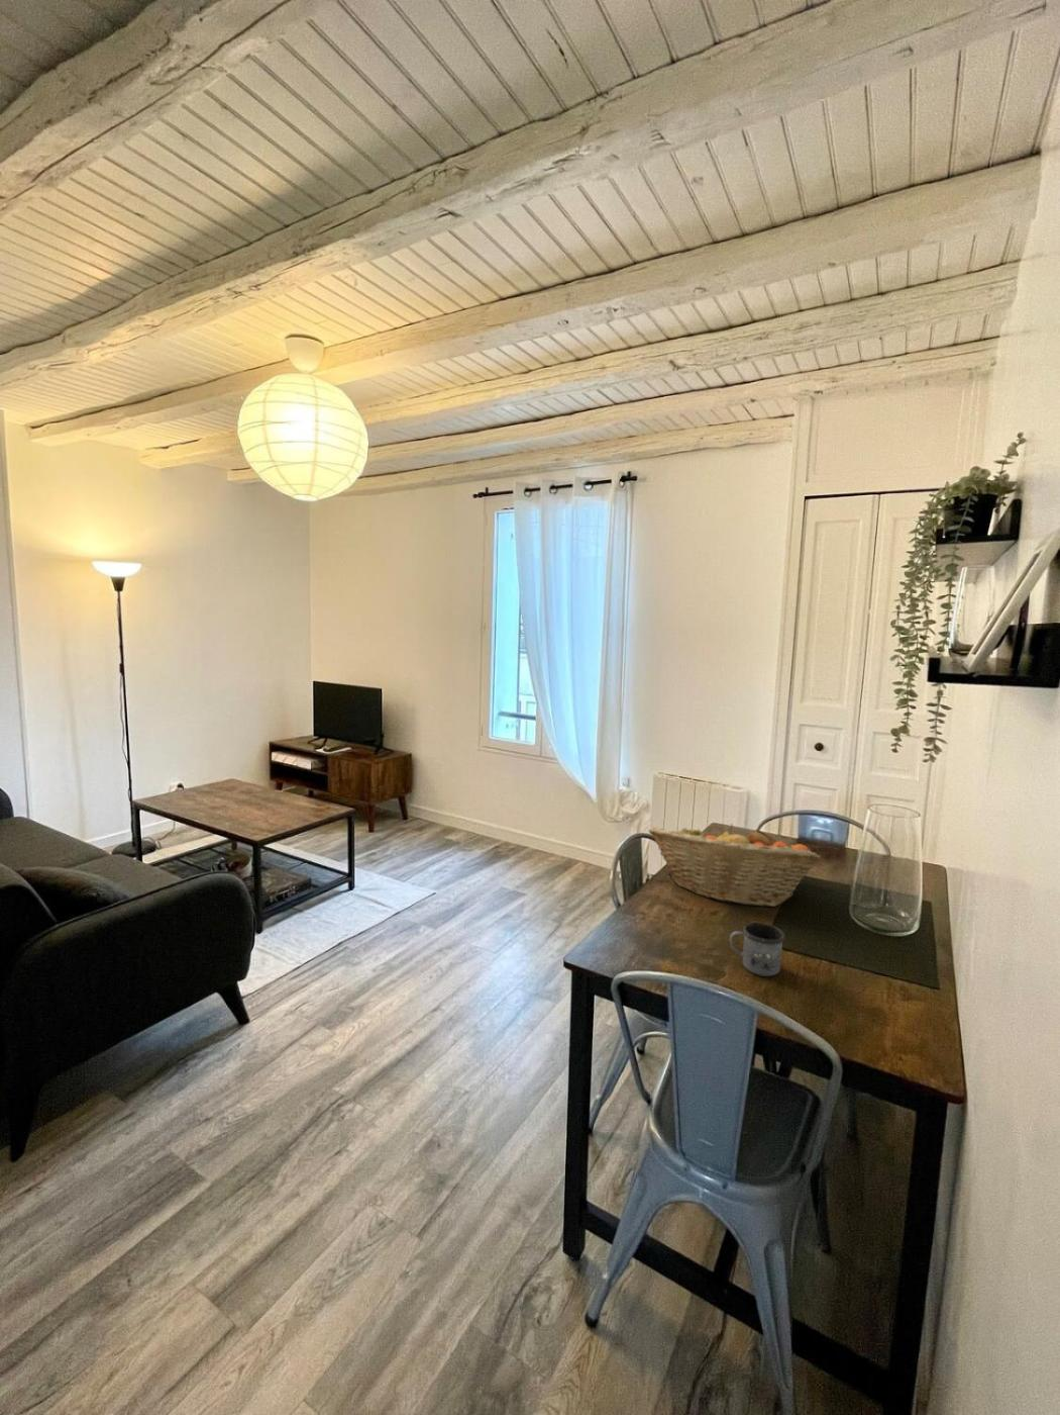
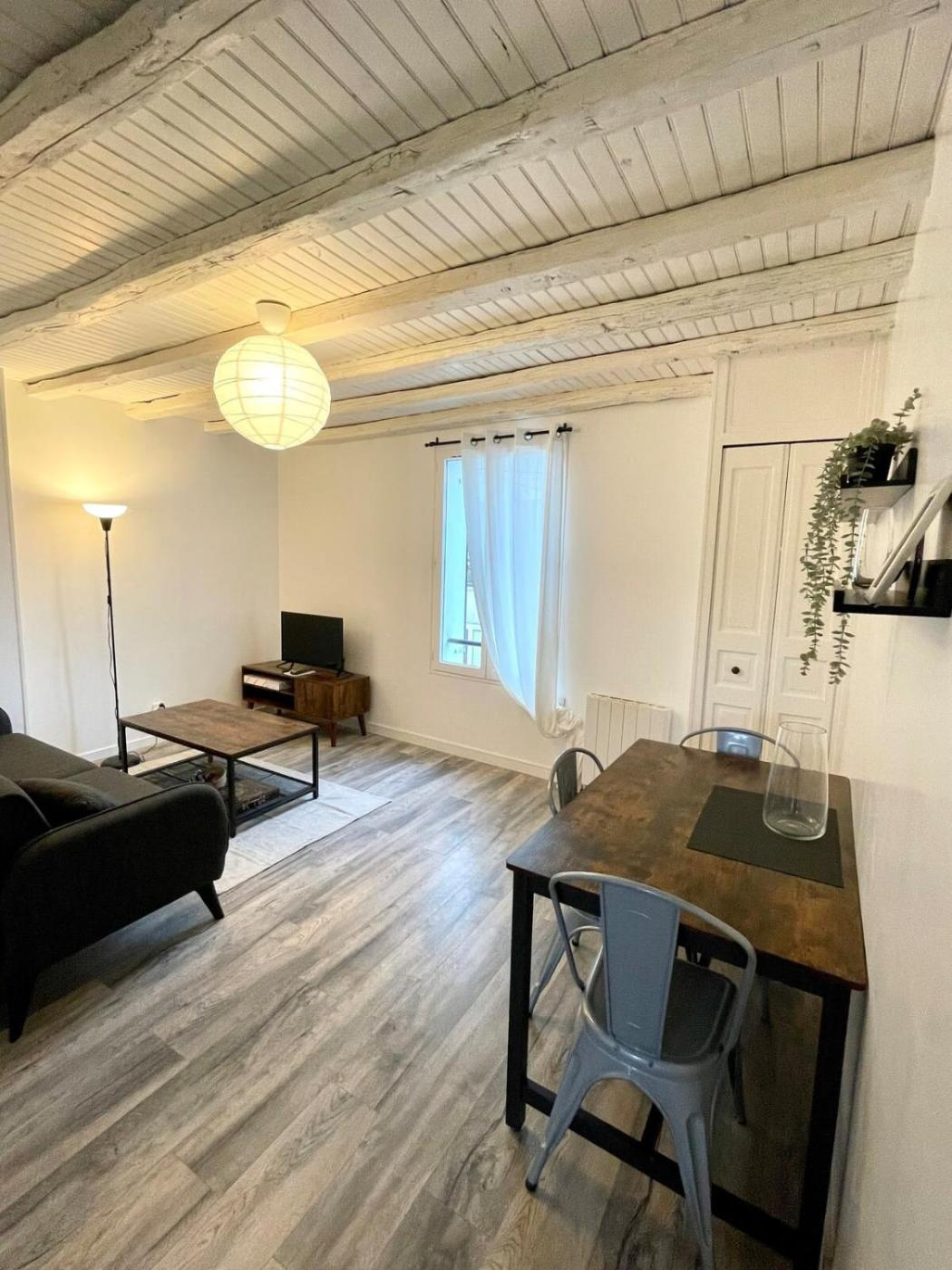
- fruit basket [647,822,822,908]
- mug [729,921,786,977]
